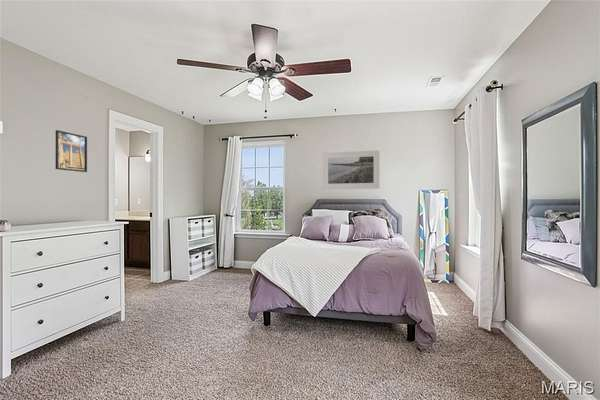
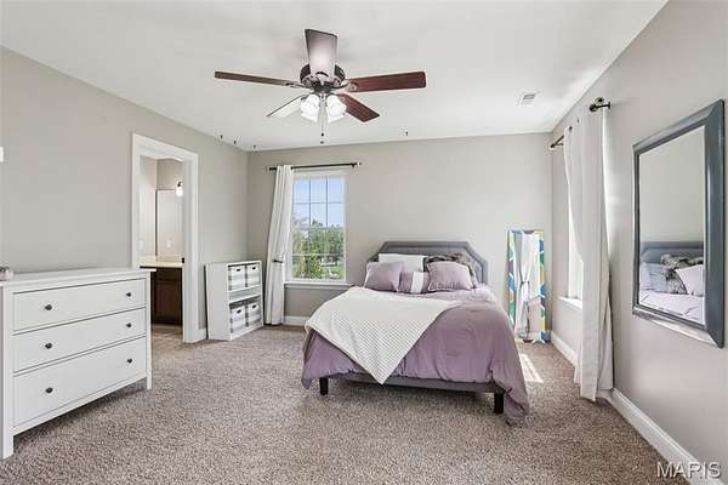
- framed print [322,149,381,190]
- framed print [55,129,88,173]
